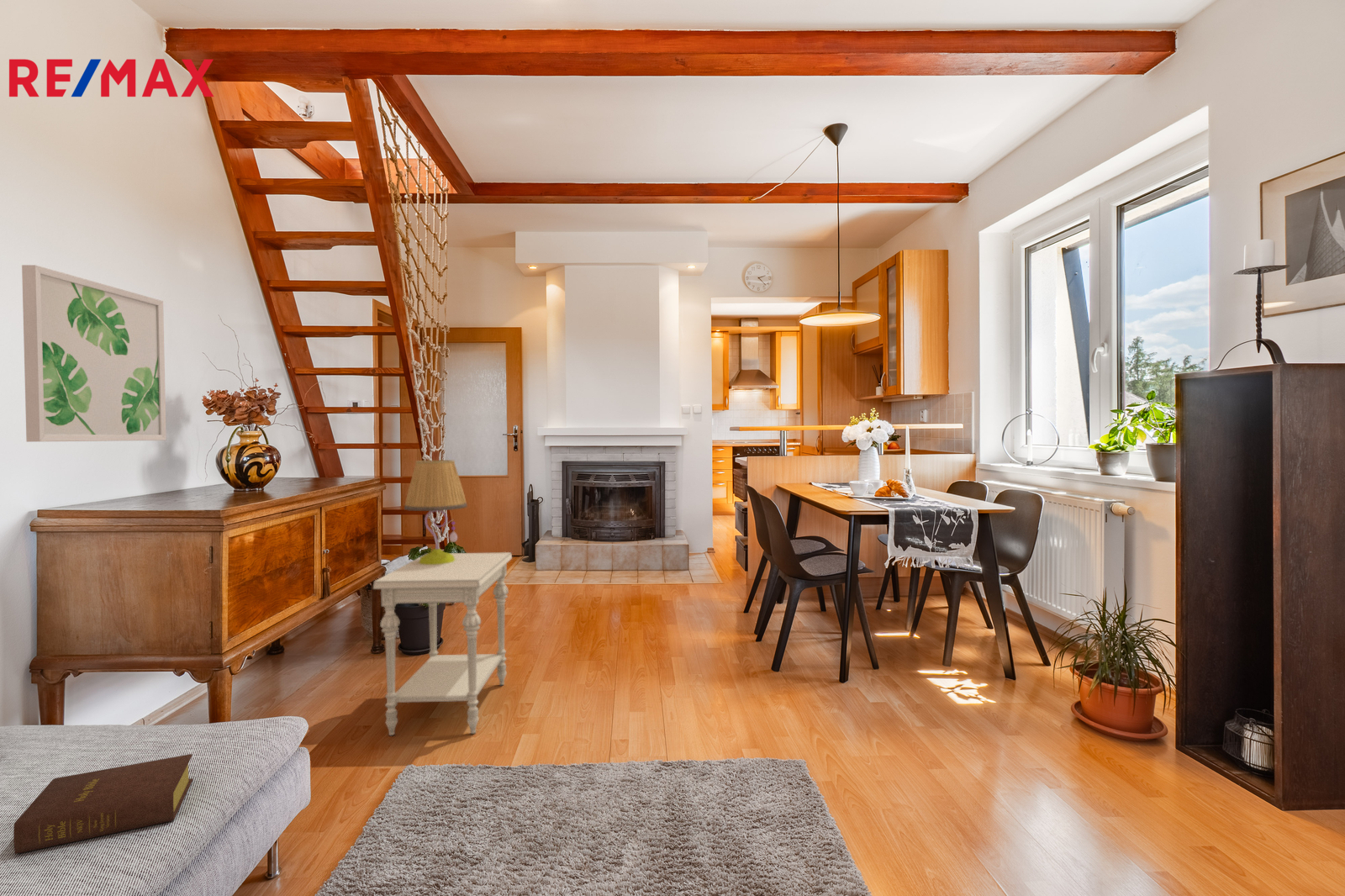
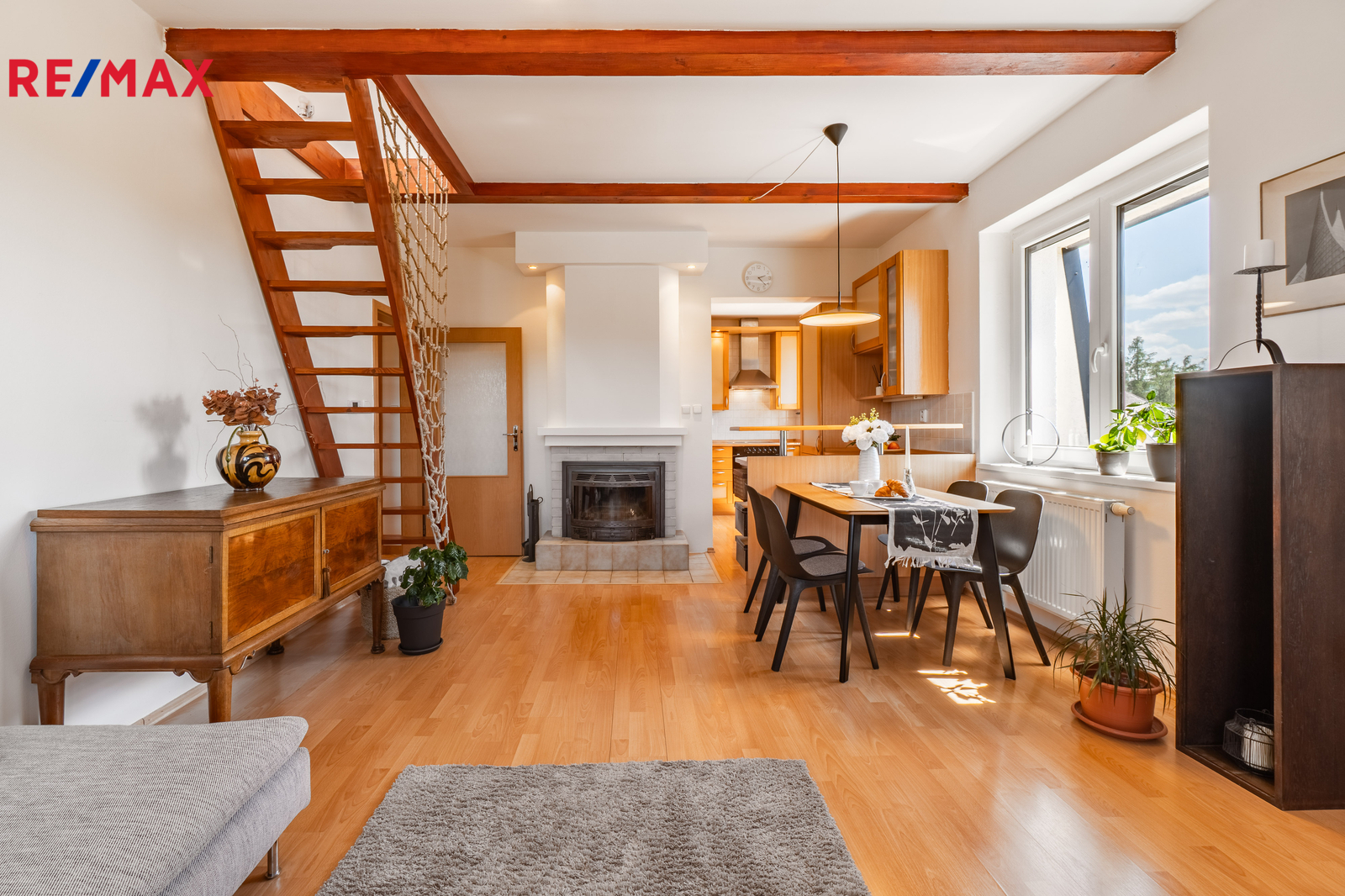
- table lamp [403,459,468,565]
- wall art [21,264,167,443]
- bible [13,753,193,855]
- side table [372,551,513,736]
